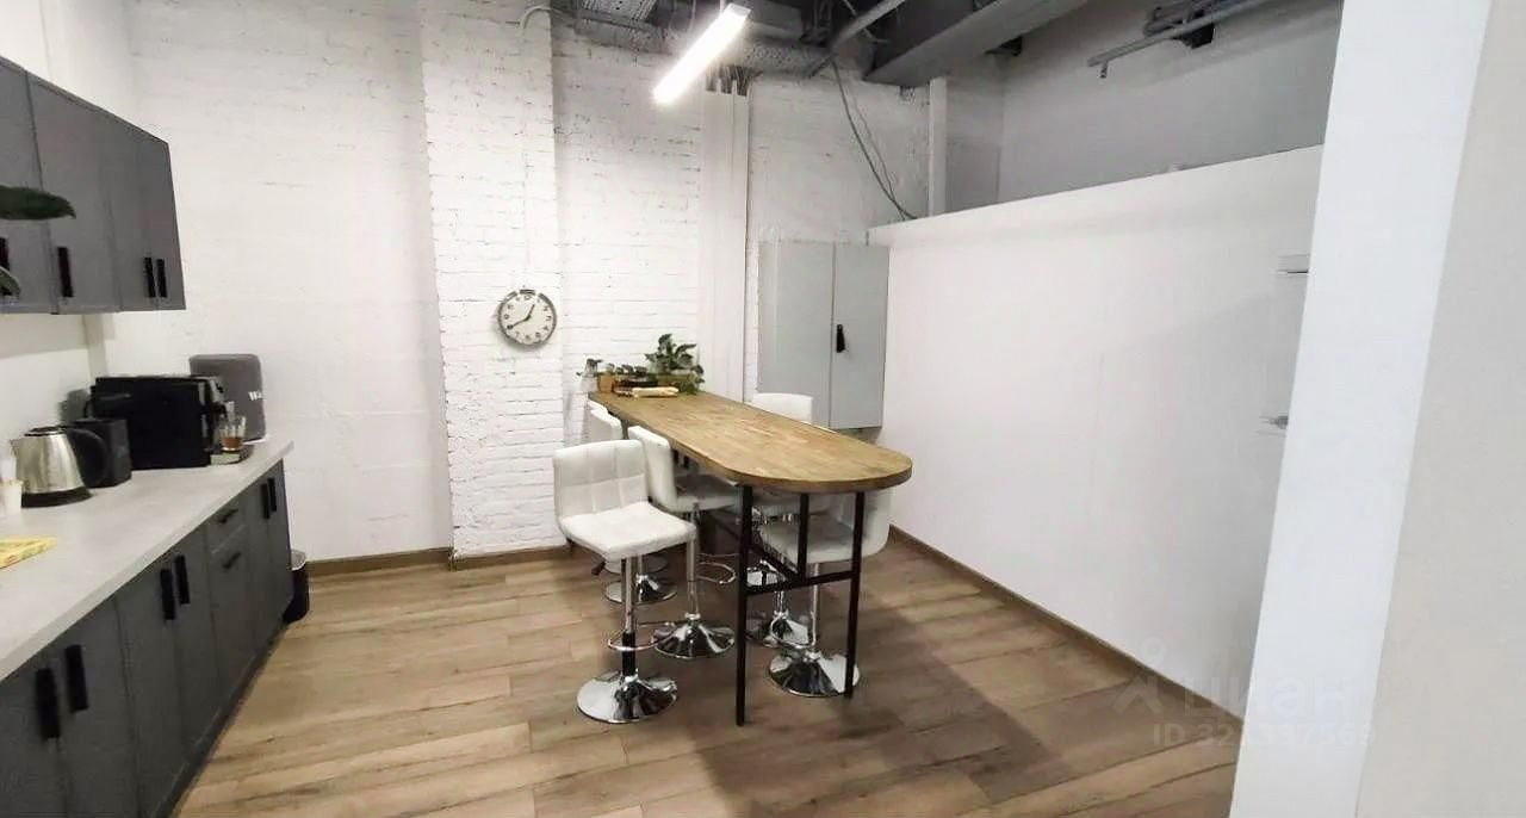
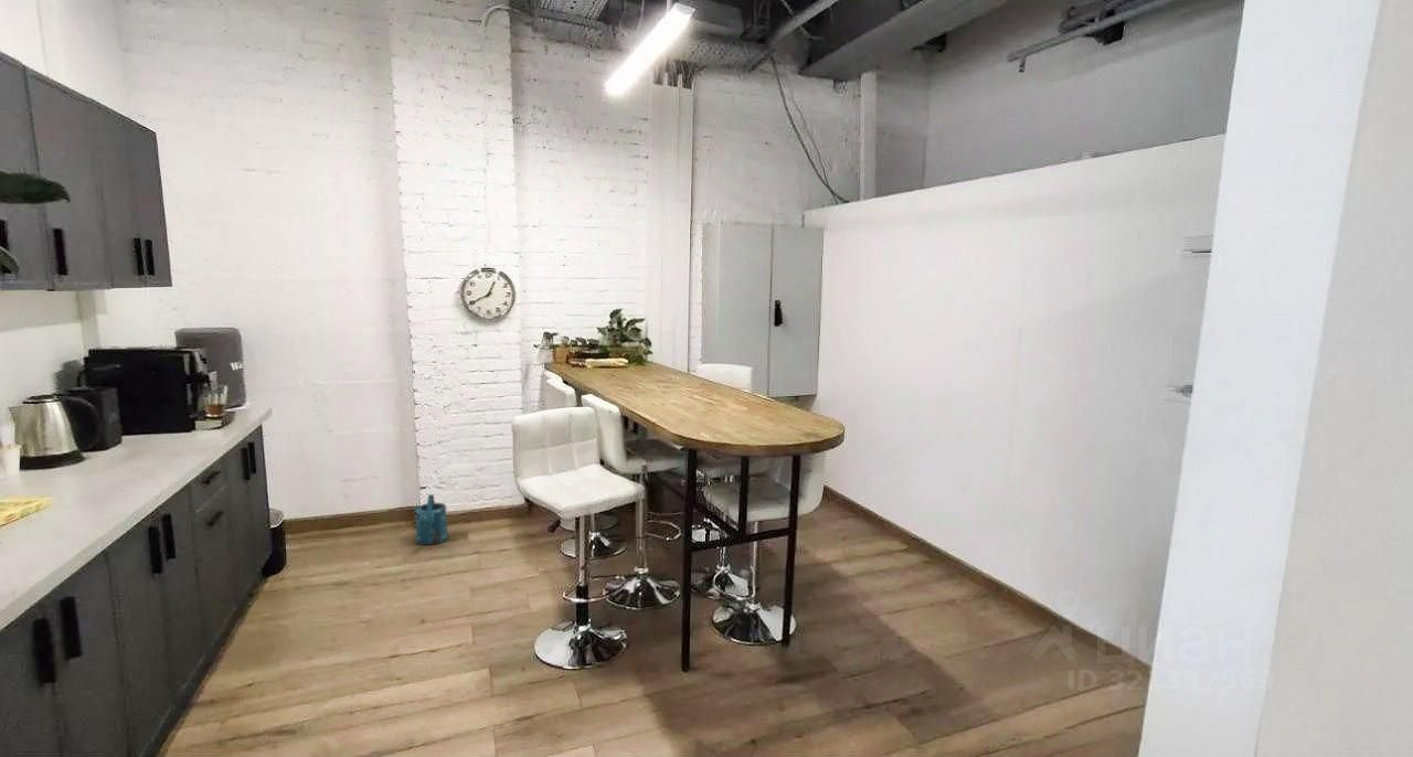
+ watering can [414,493,449,546]
